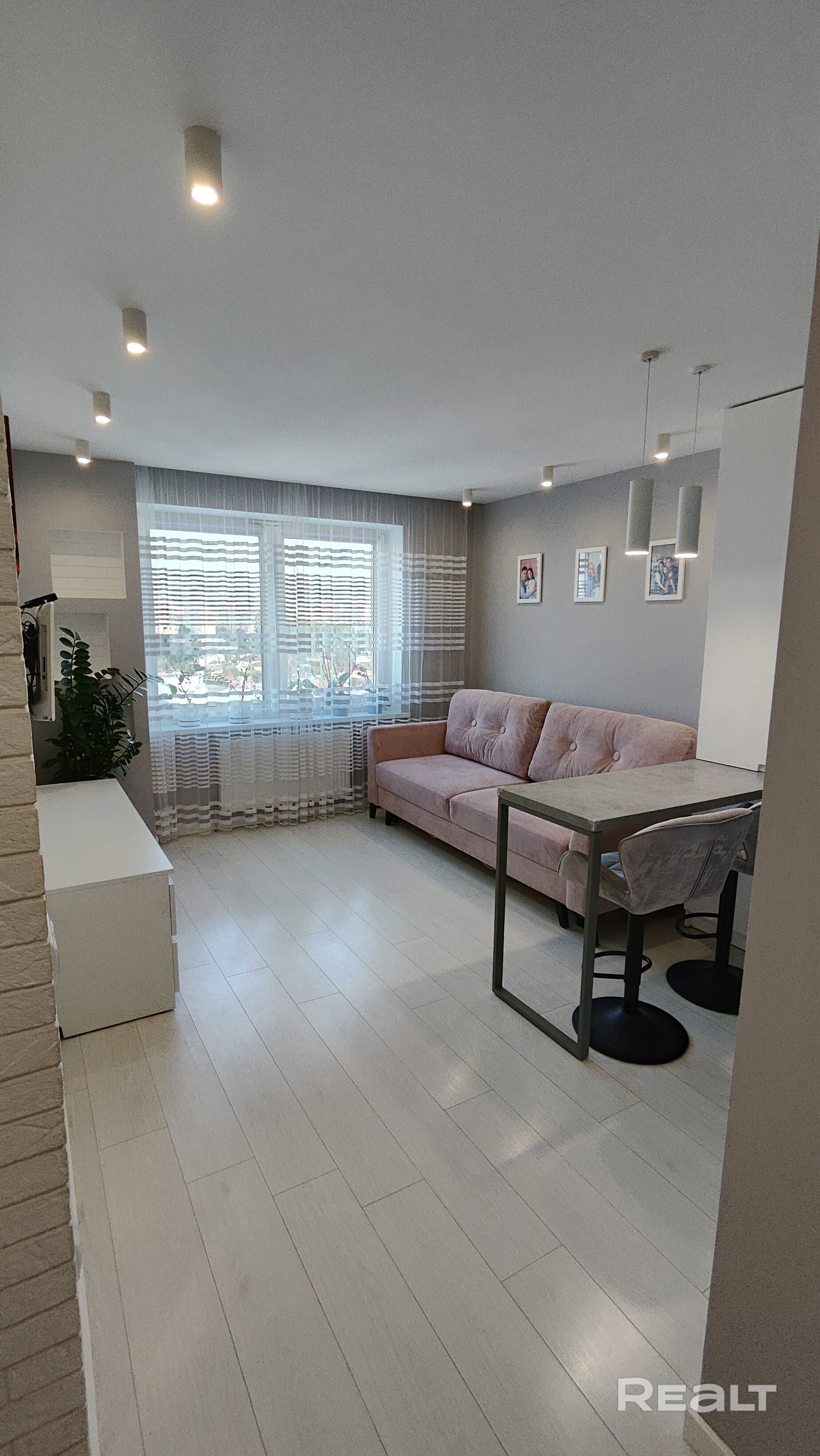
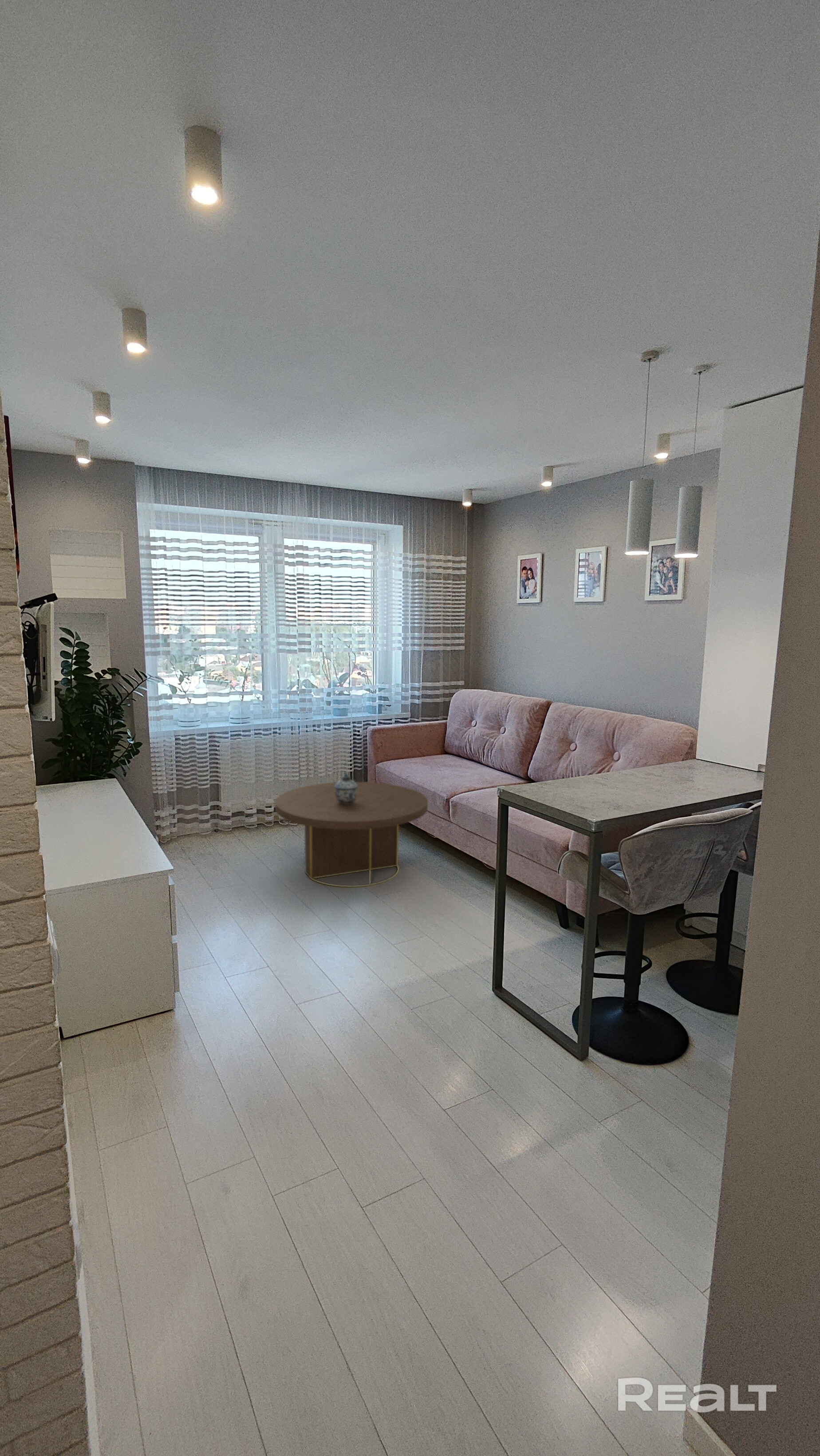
+ lidded jar [334,773,359,804]
+ coffee table [275,782,428,888]
